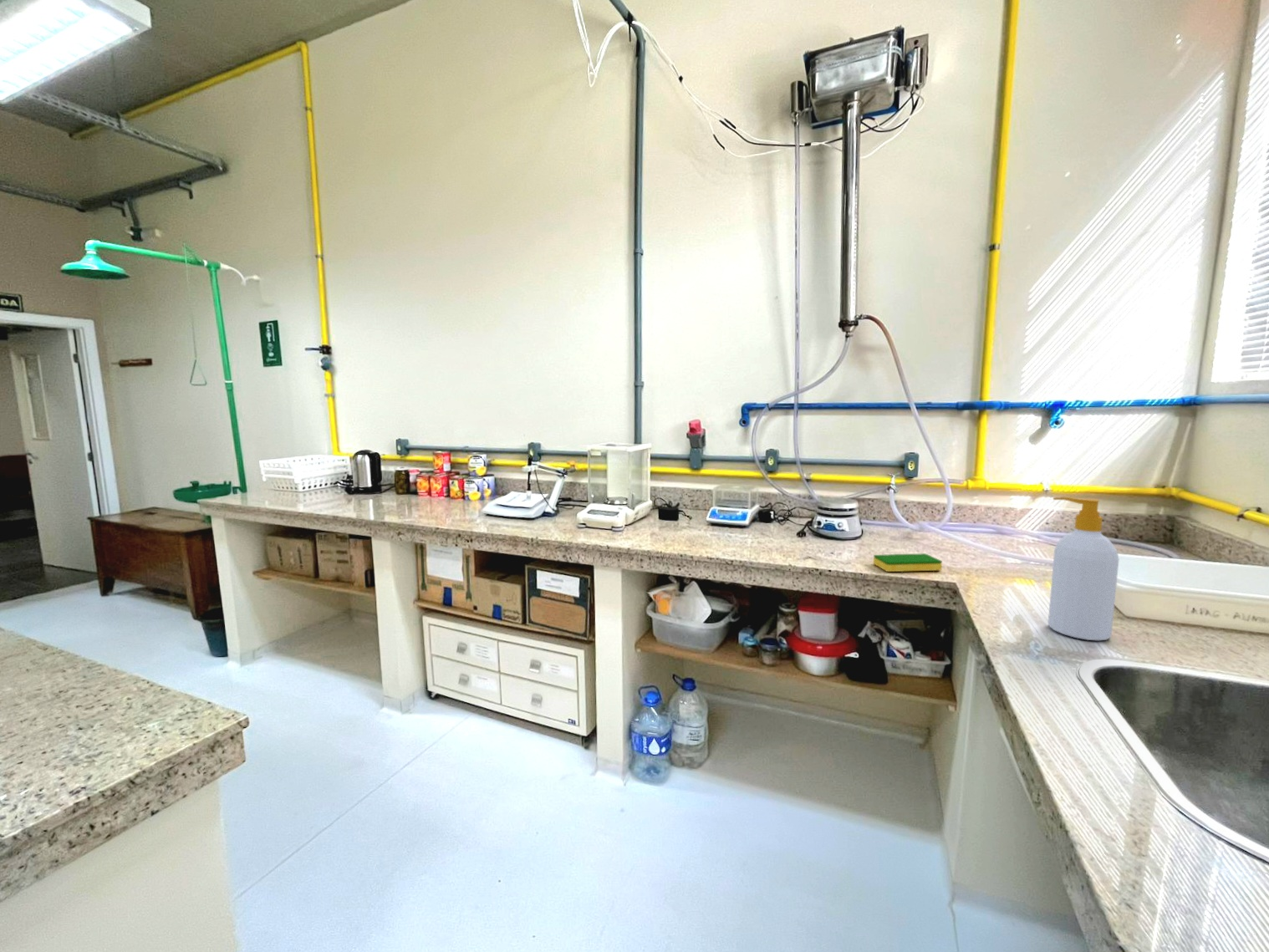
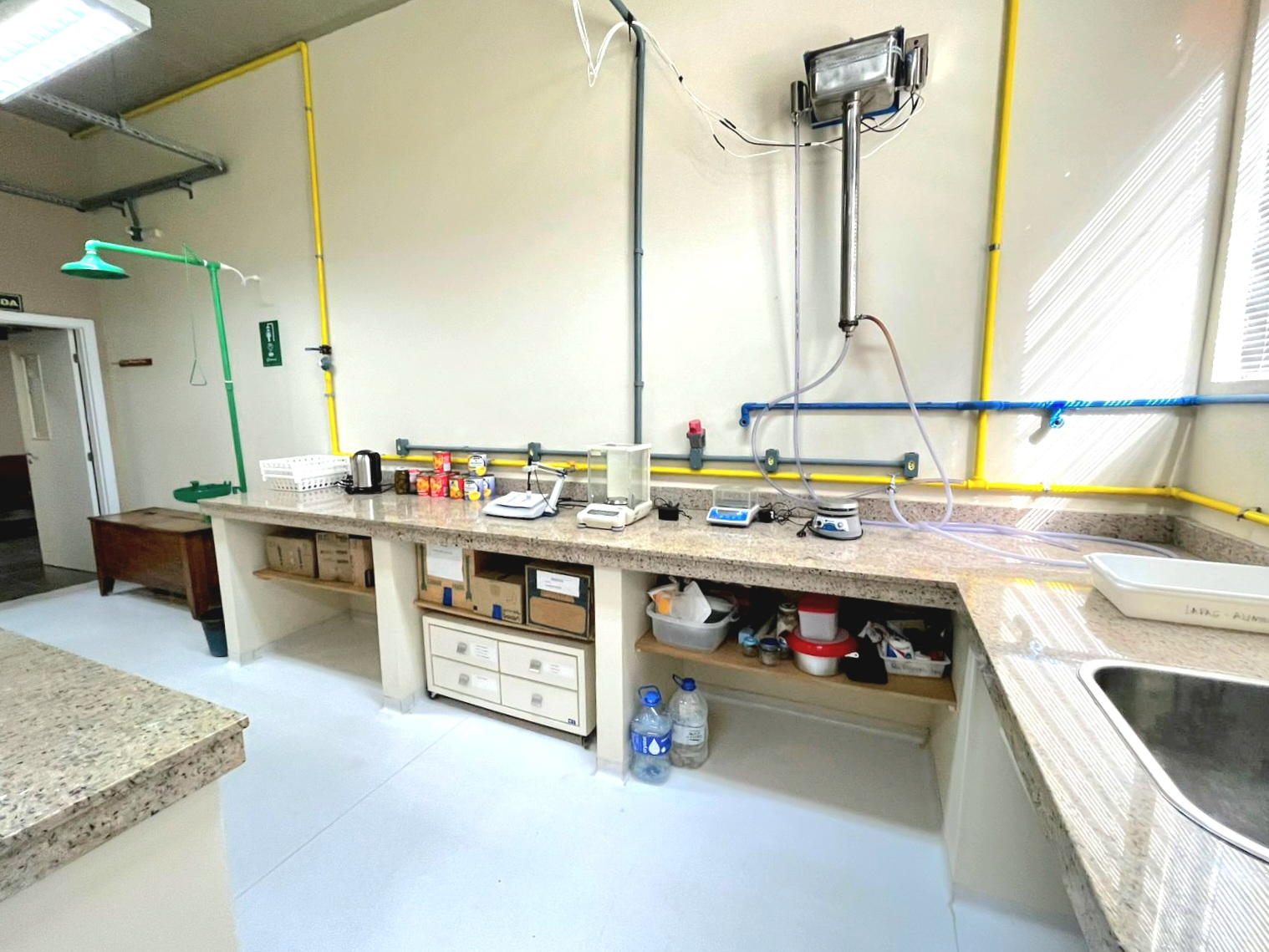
- dish sponge [873,552,943,573]
- soap bottle [1047,496,1119,641]
